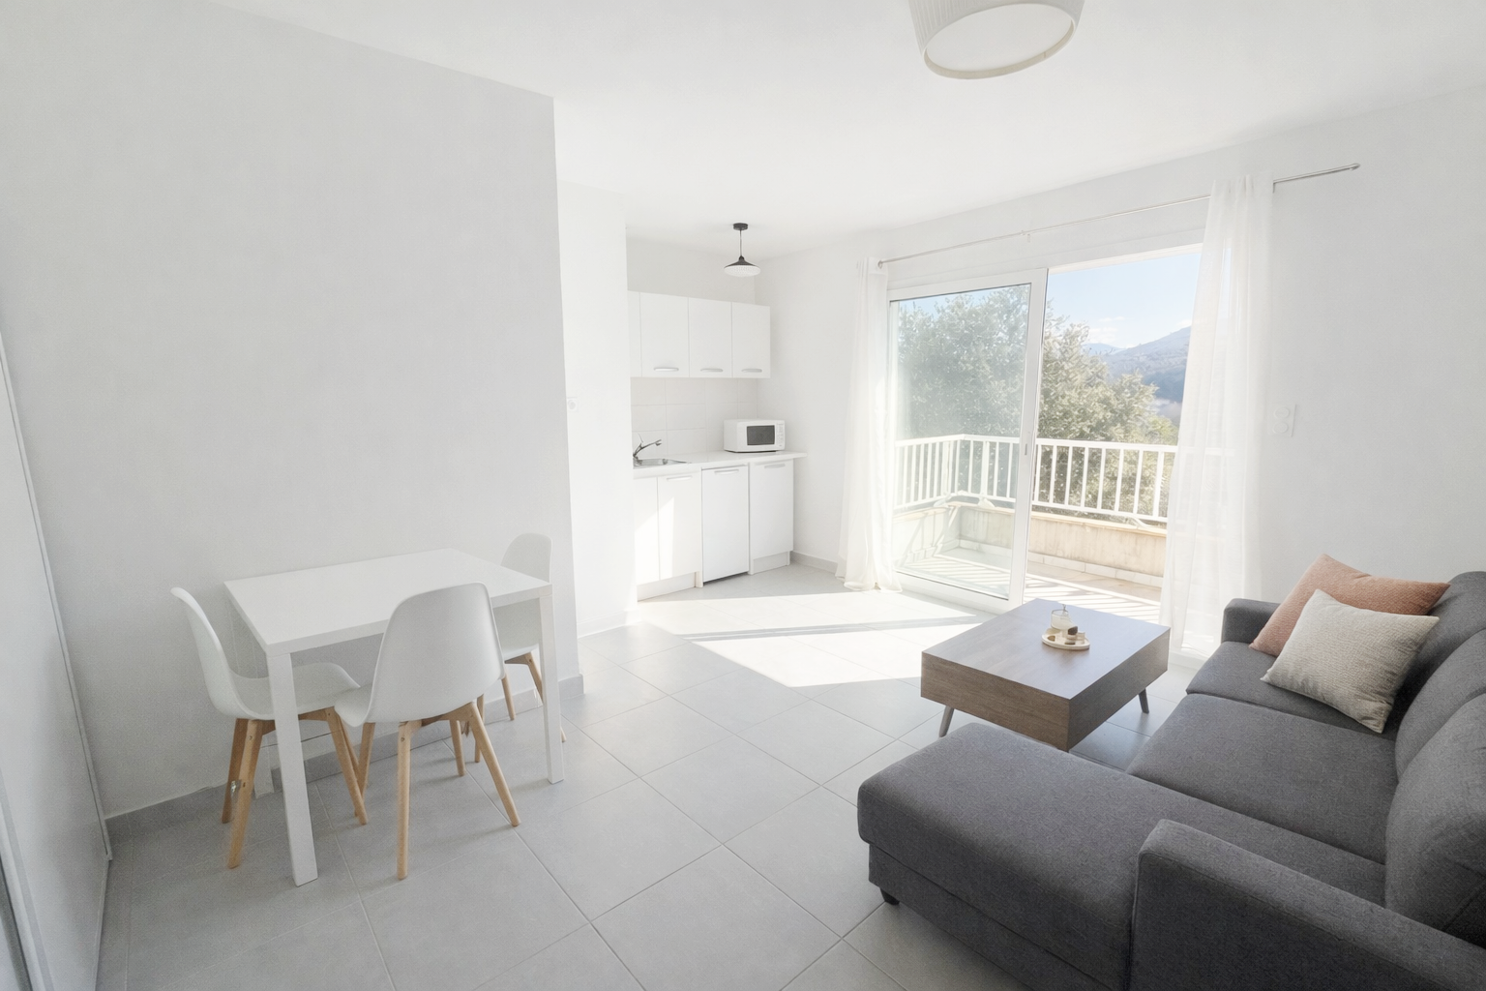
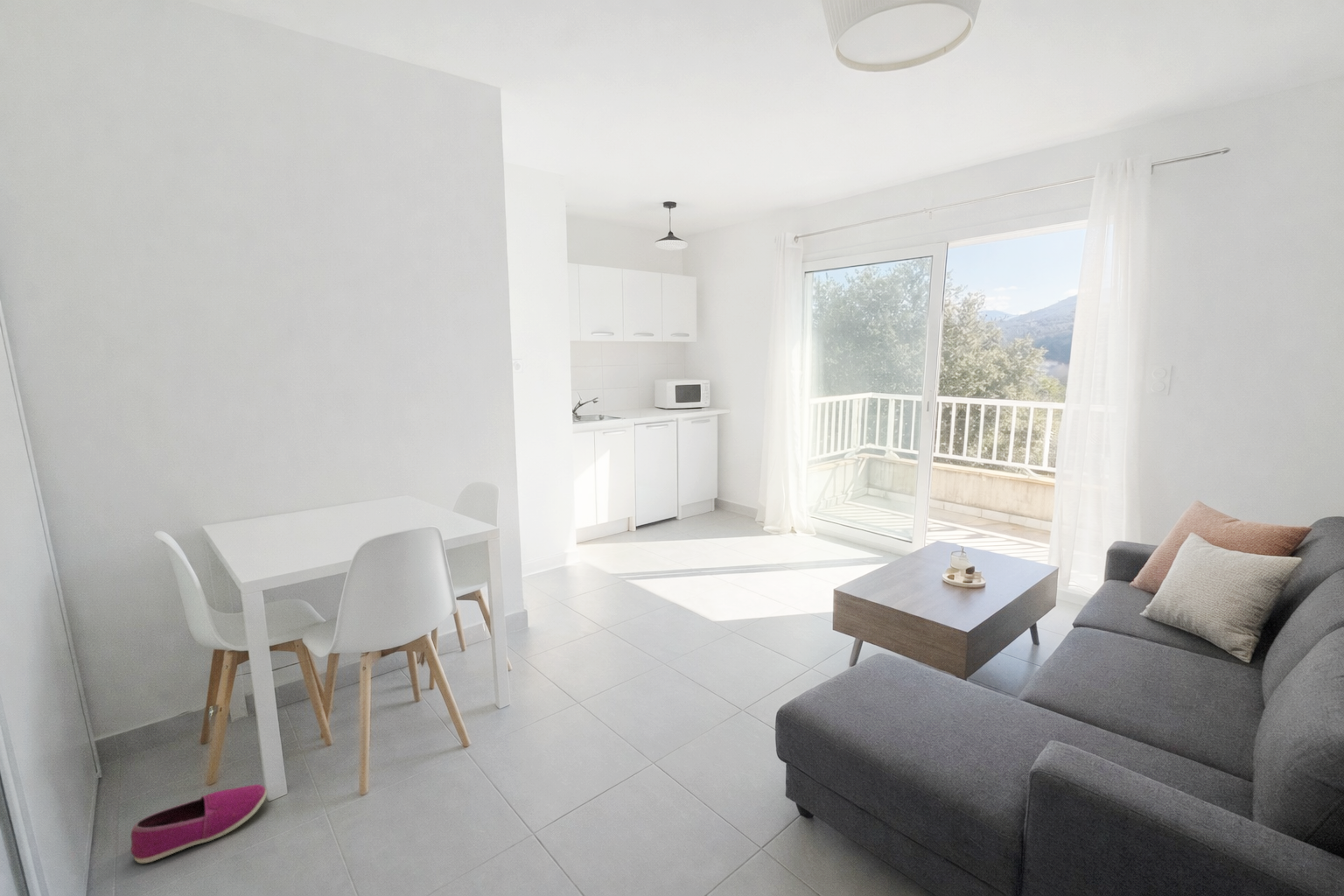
+ shoe [130,783,268,865]
